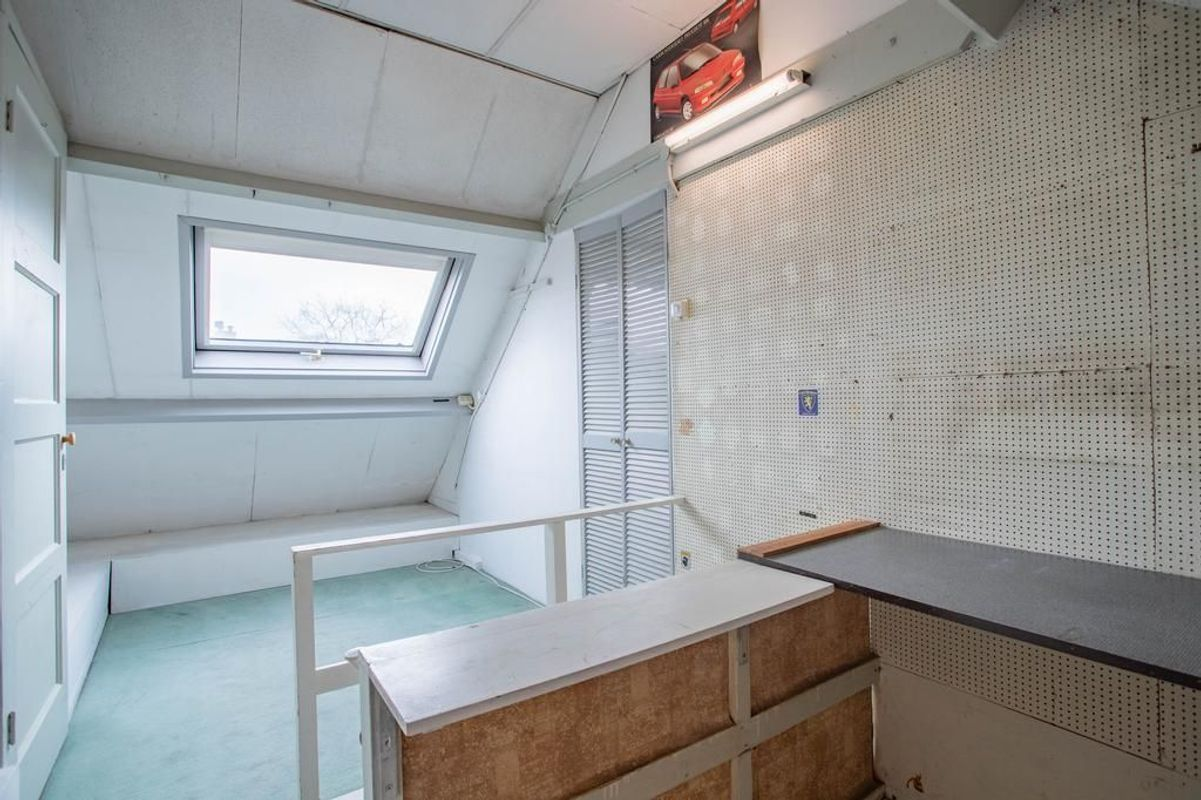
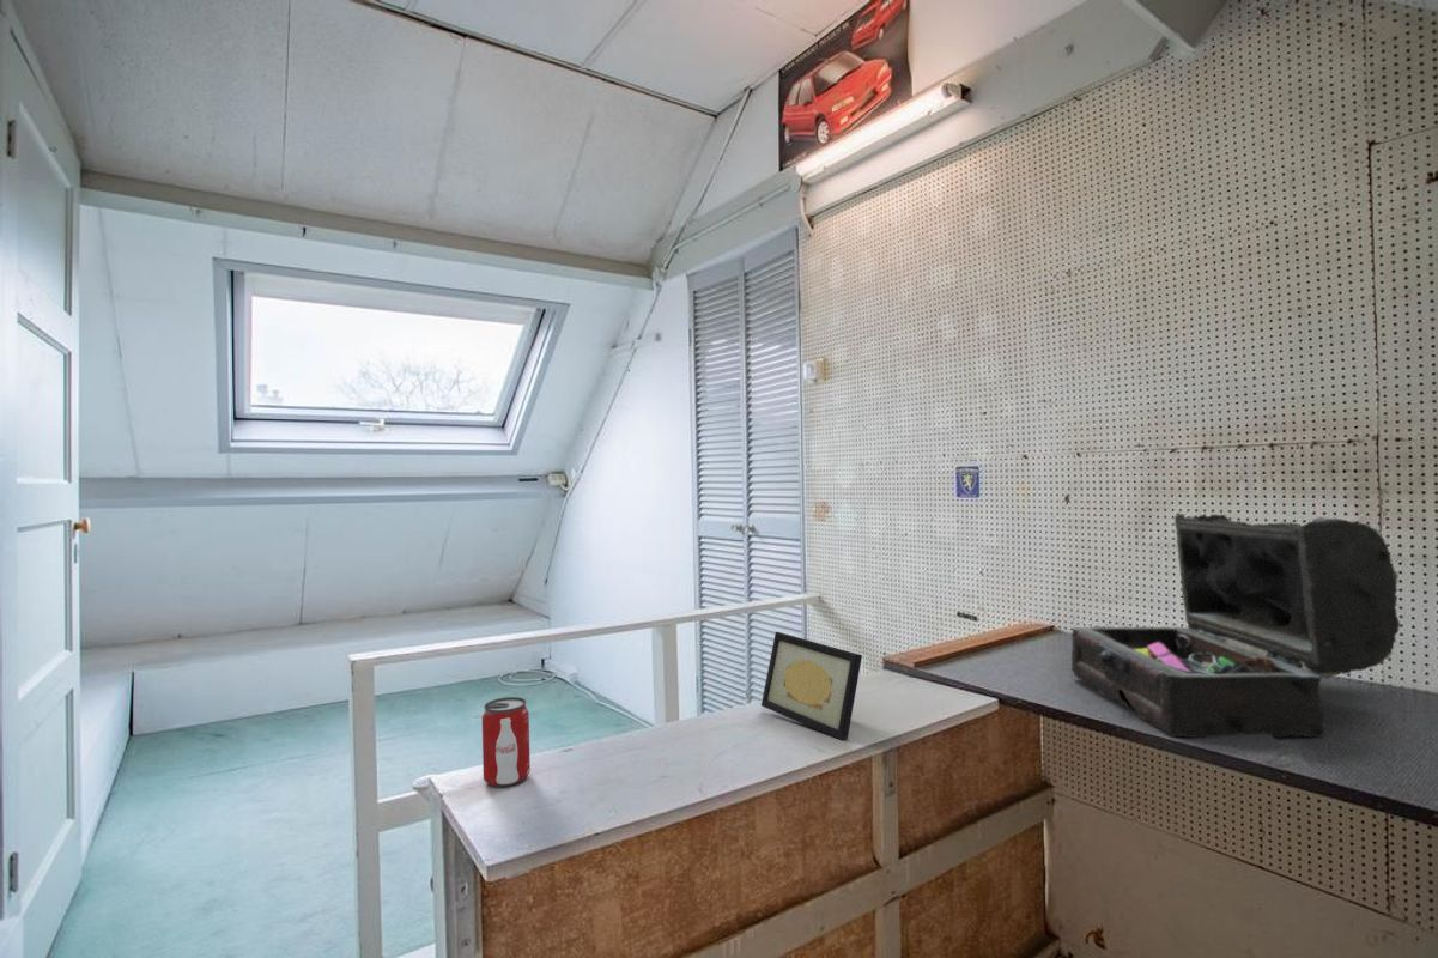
+ toolbox [1070,511,1402,739]
+ beverage can [481,696,532,788]
+ picture frame [760,631,863,742]
